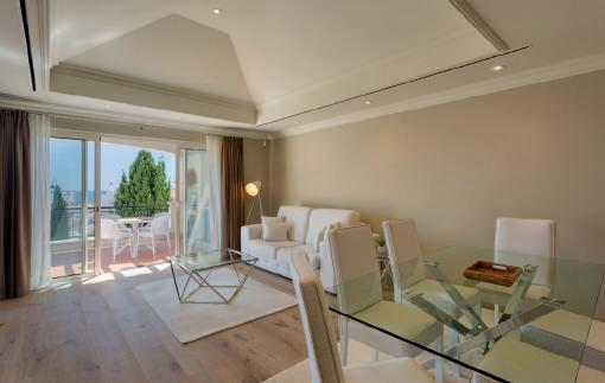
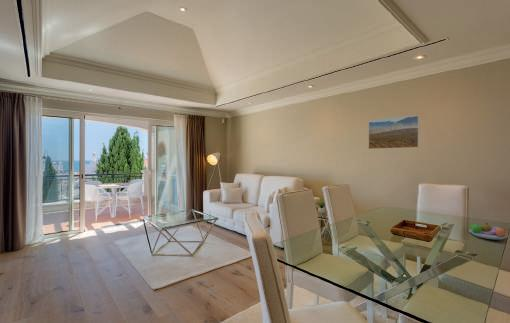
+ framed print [367,114,420,150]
+ fruit bowl [468,222,509,241]
